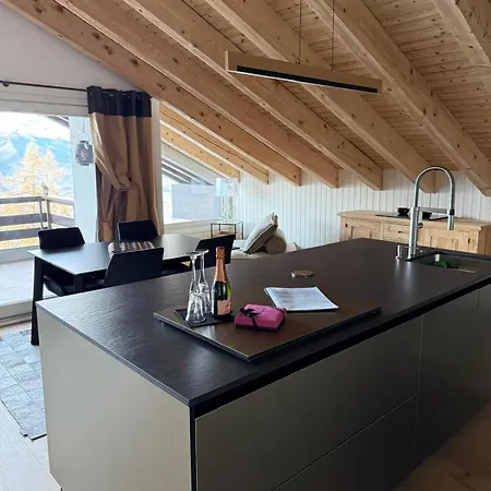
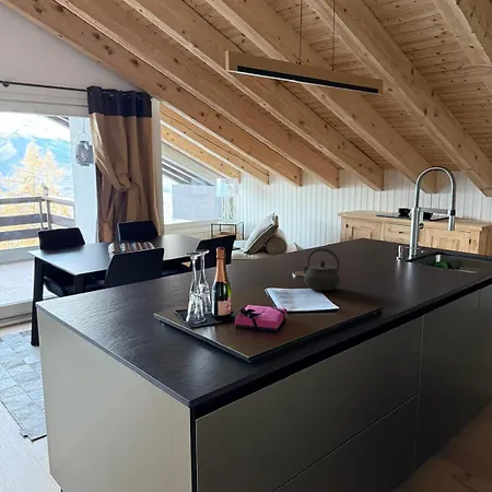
+ kettle [301,247,342,292]
